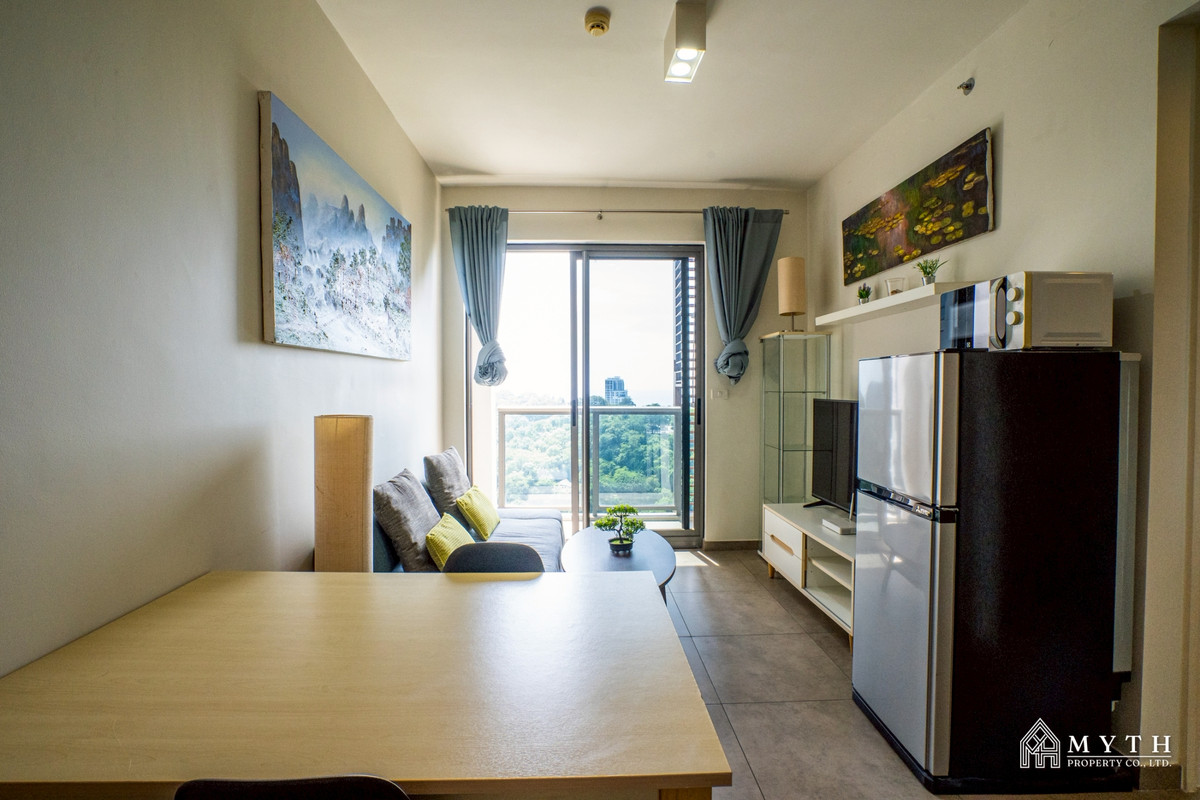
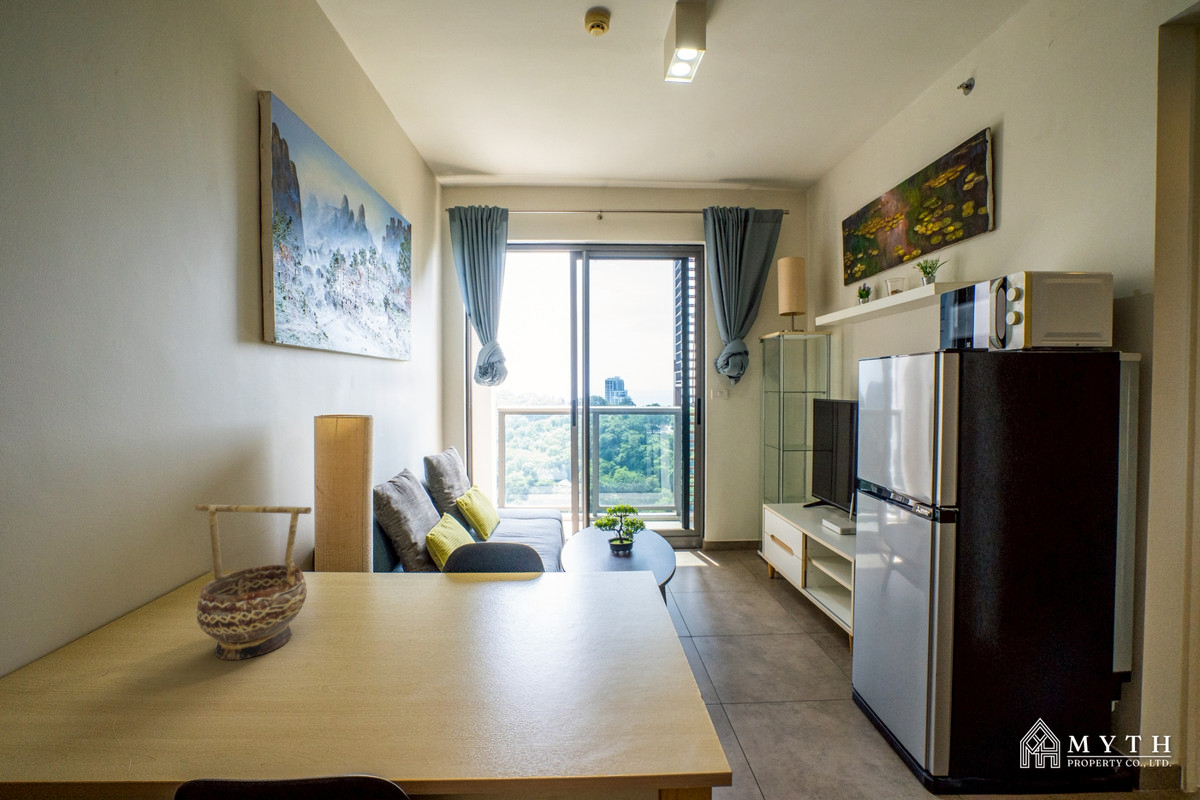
+ decorative bowl [194,503,313,661]
